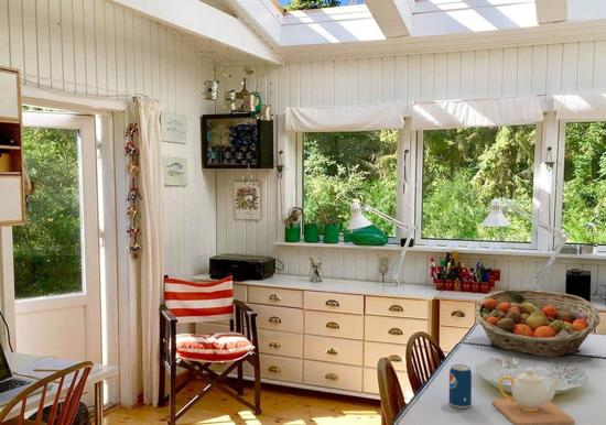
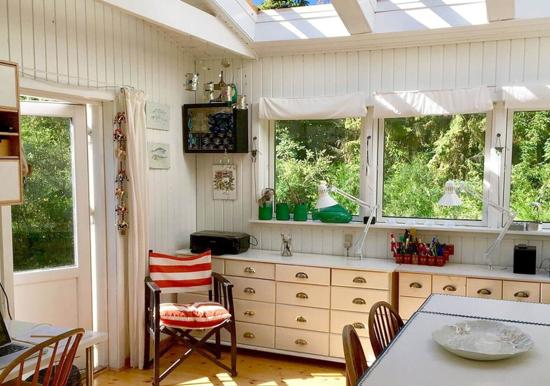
- teapot [491,367,576,425]
- fruit basket [473,288,600,358]
- beverage can [448,363,473,410]
